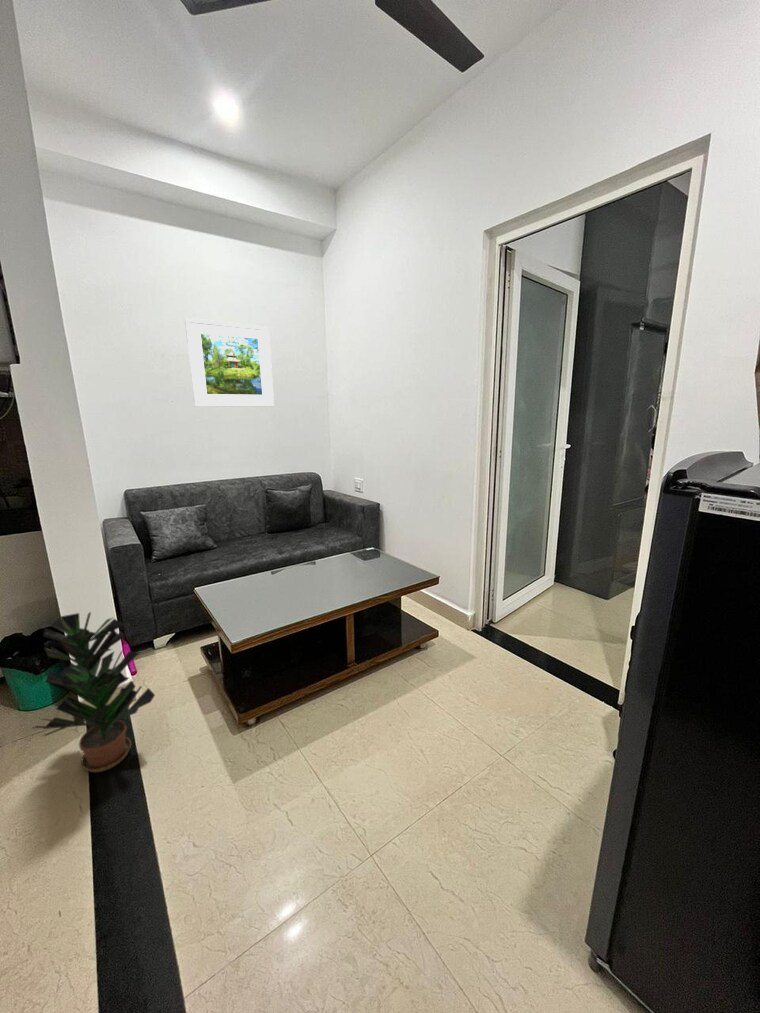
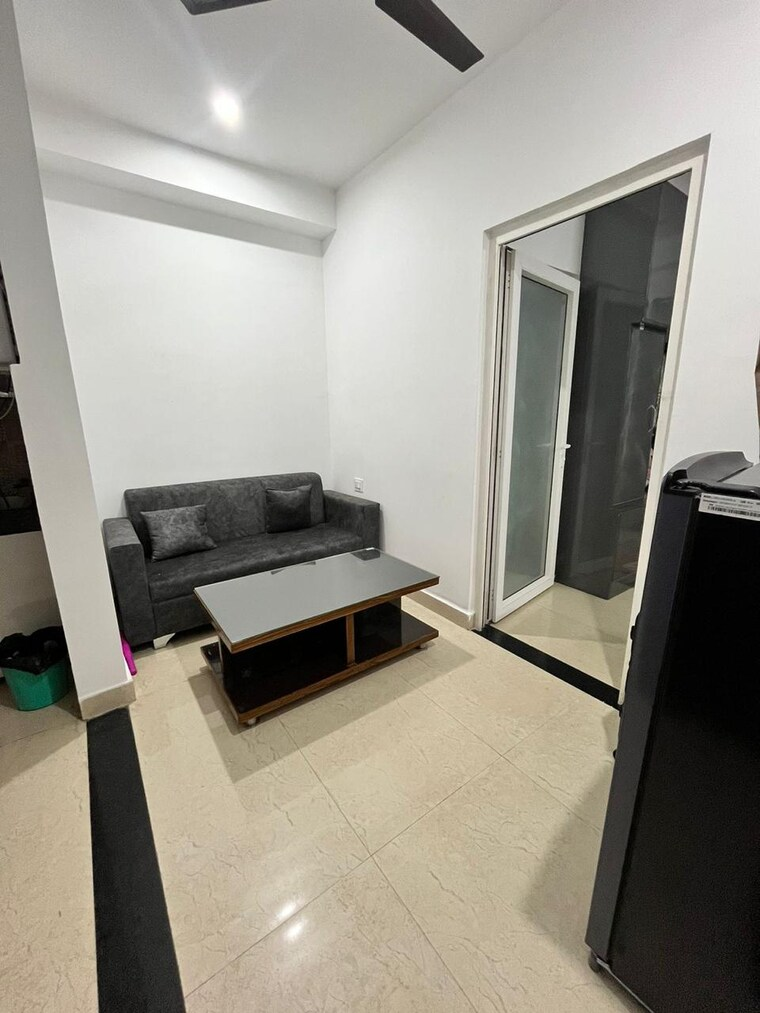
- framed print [184,317,275,408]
- potted plant [32,611,156,773]
